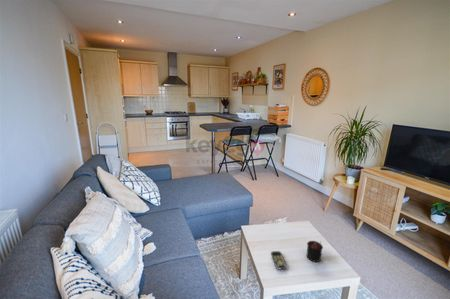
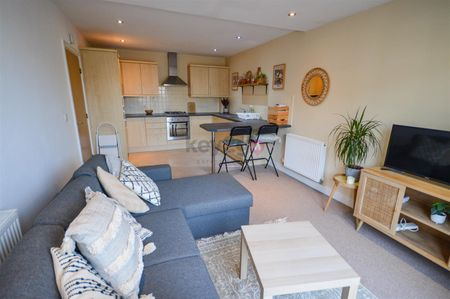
- candle [305,240,324,263]
- remote control [270,250,288,270]
